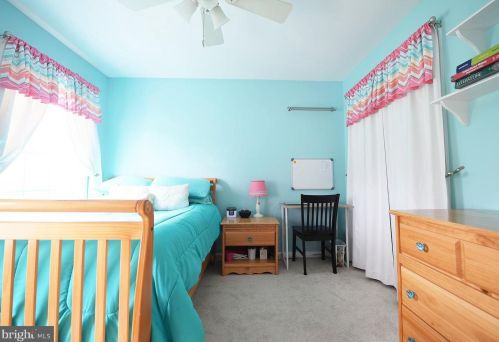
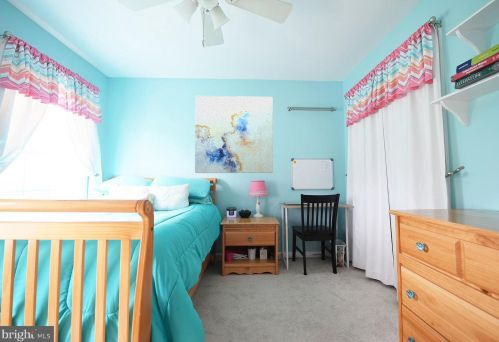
+ wall art [194,95,274,174]
